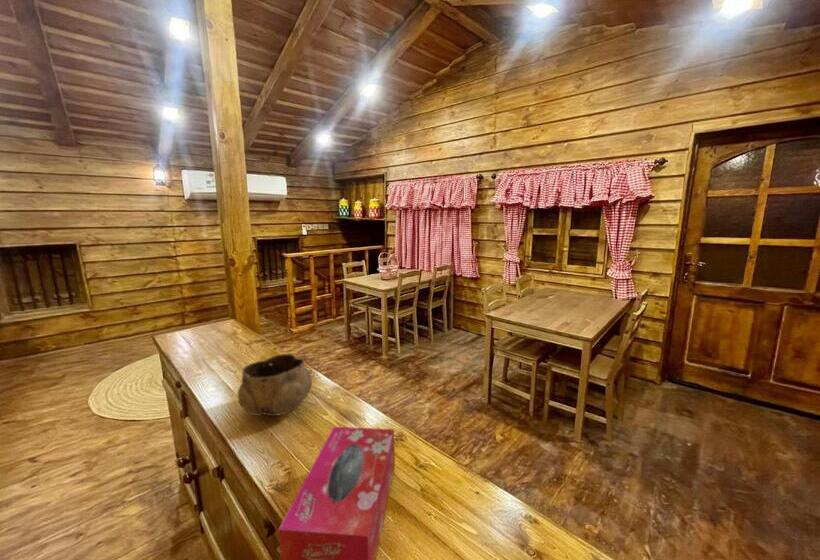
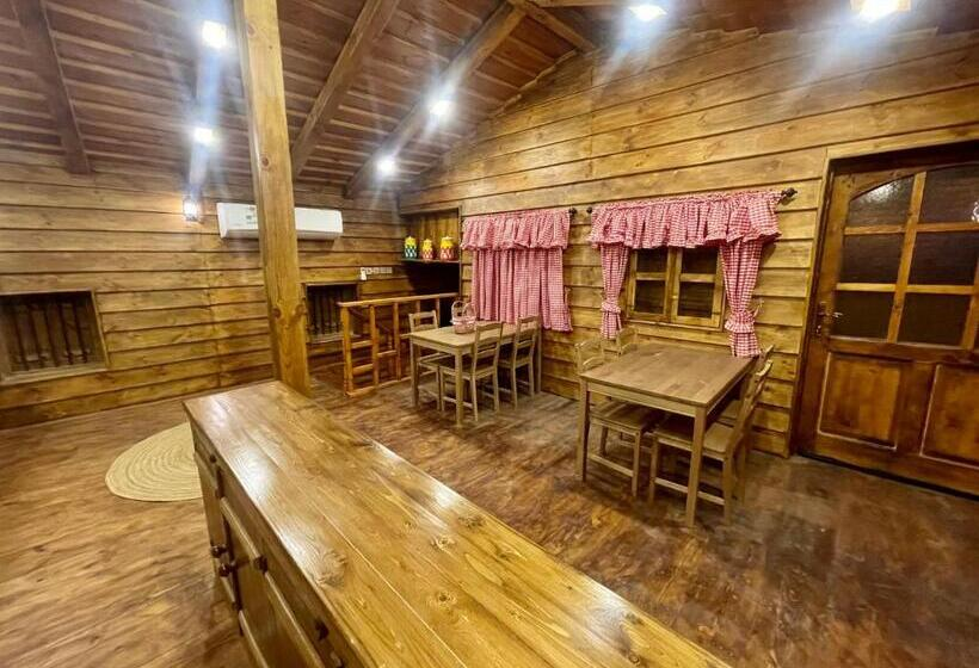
- decorative bowl [236,353,313,417]
- tissue box [277,426,396,560]
